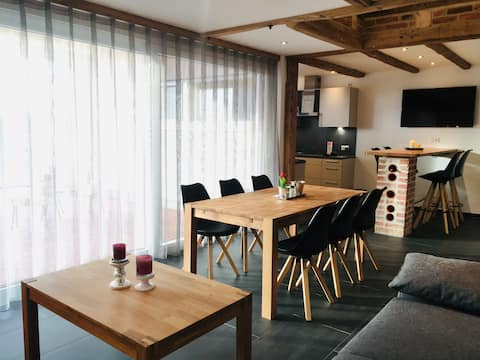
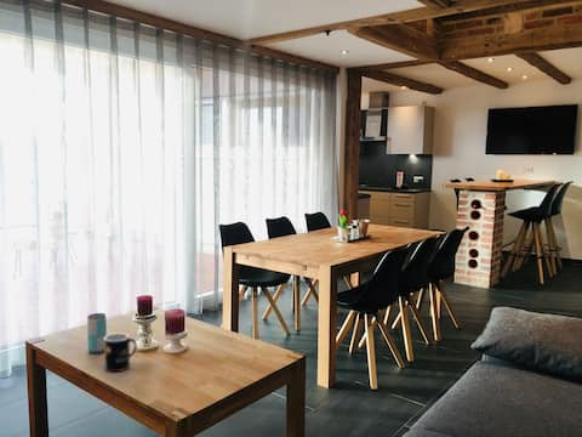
+ beverage can [86,312,108,354]
+ mug [103,333,138,373]
